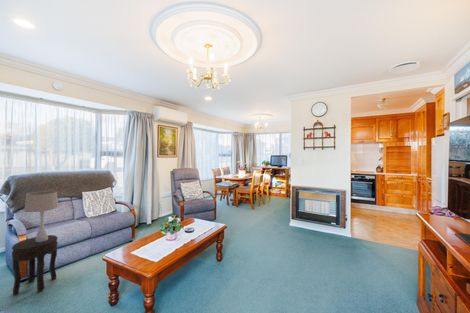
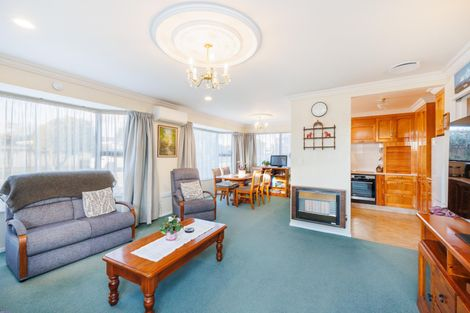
- table lamp [23,190,59,242]
- side table [11,234,59,296]
